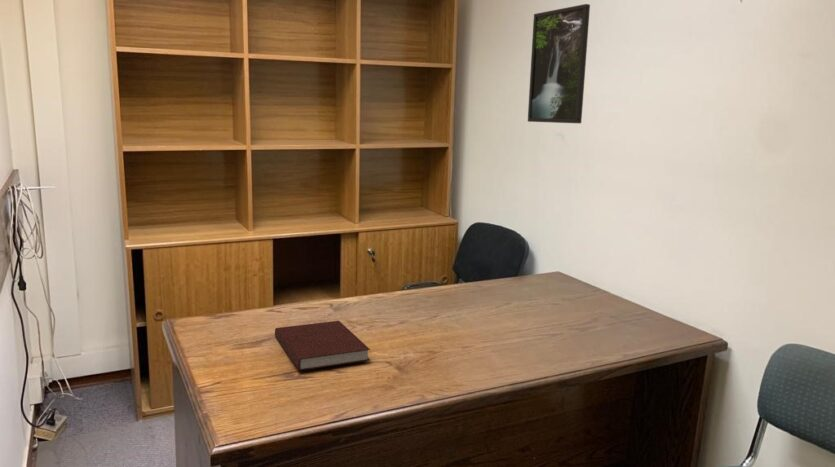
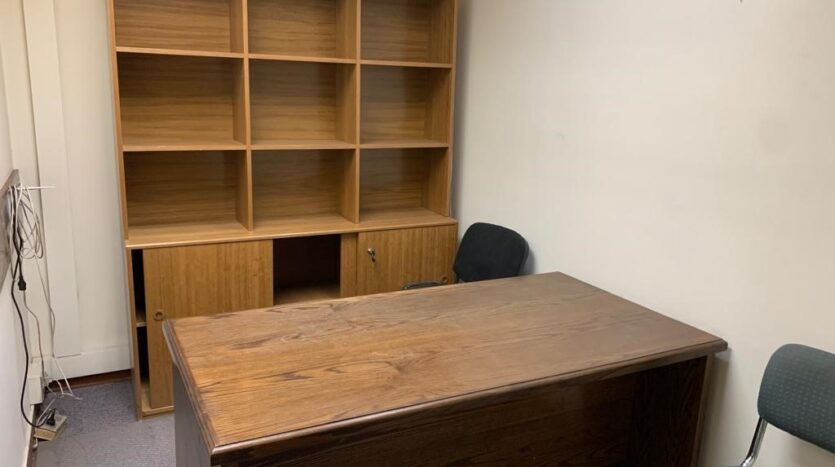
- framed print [527,3,591,124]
- notebook [274,320,371,372]
